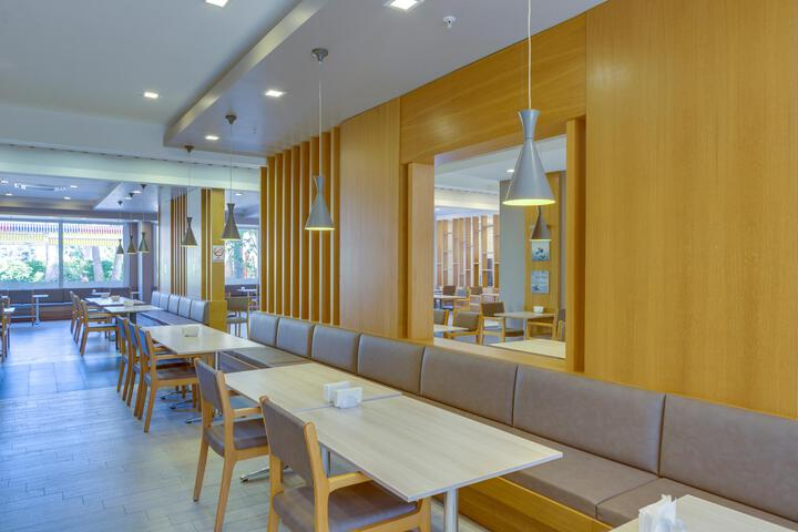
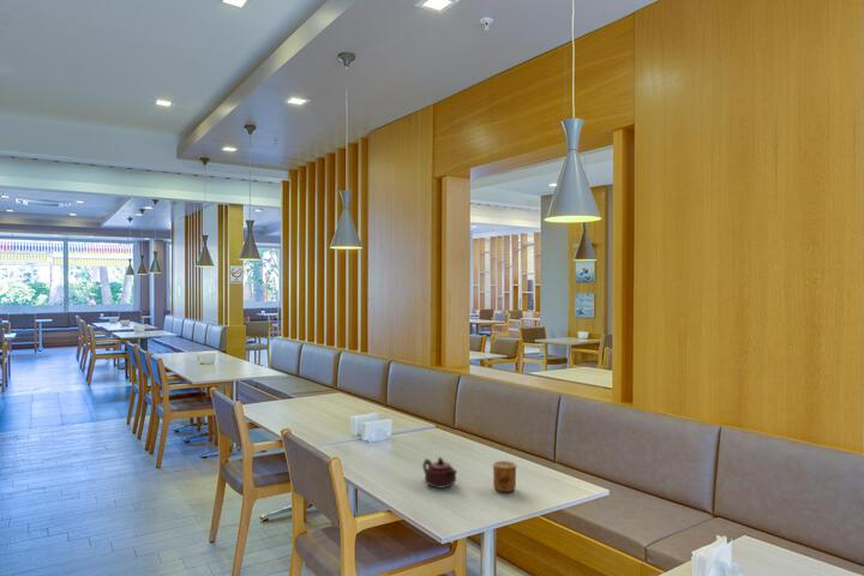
+ teapot [421,456,458,490]
+ cup [492,460,518,493]
